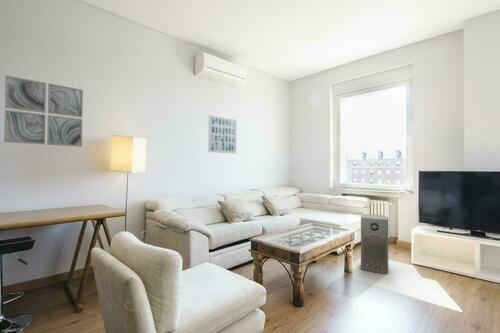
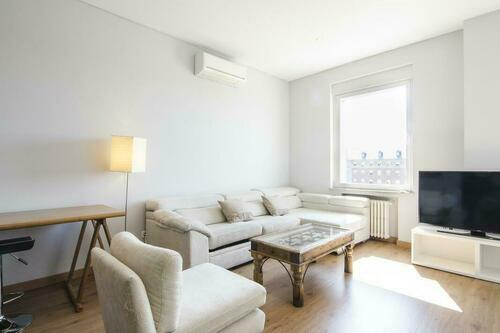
- air purifier [360,213,389,275]
- wall art [3,74,84,148]
- wall art [207,114,238,155]
